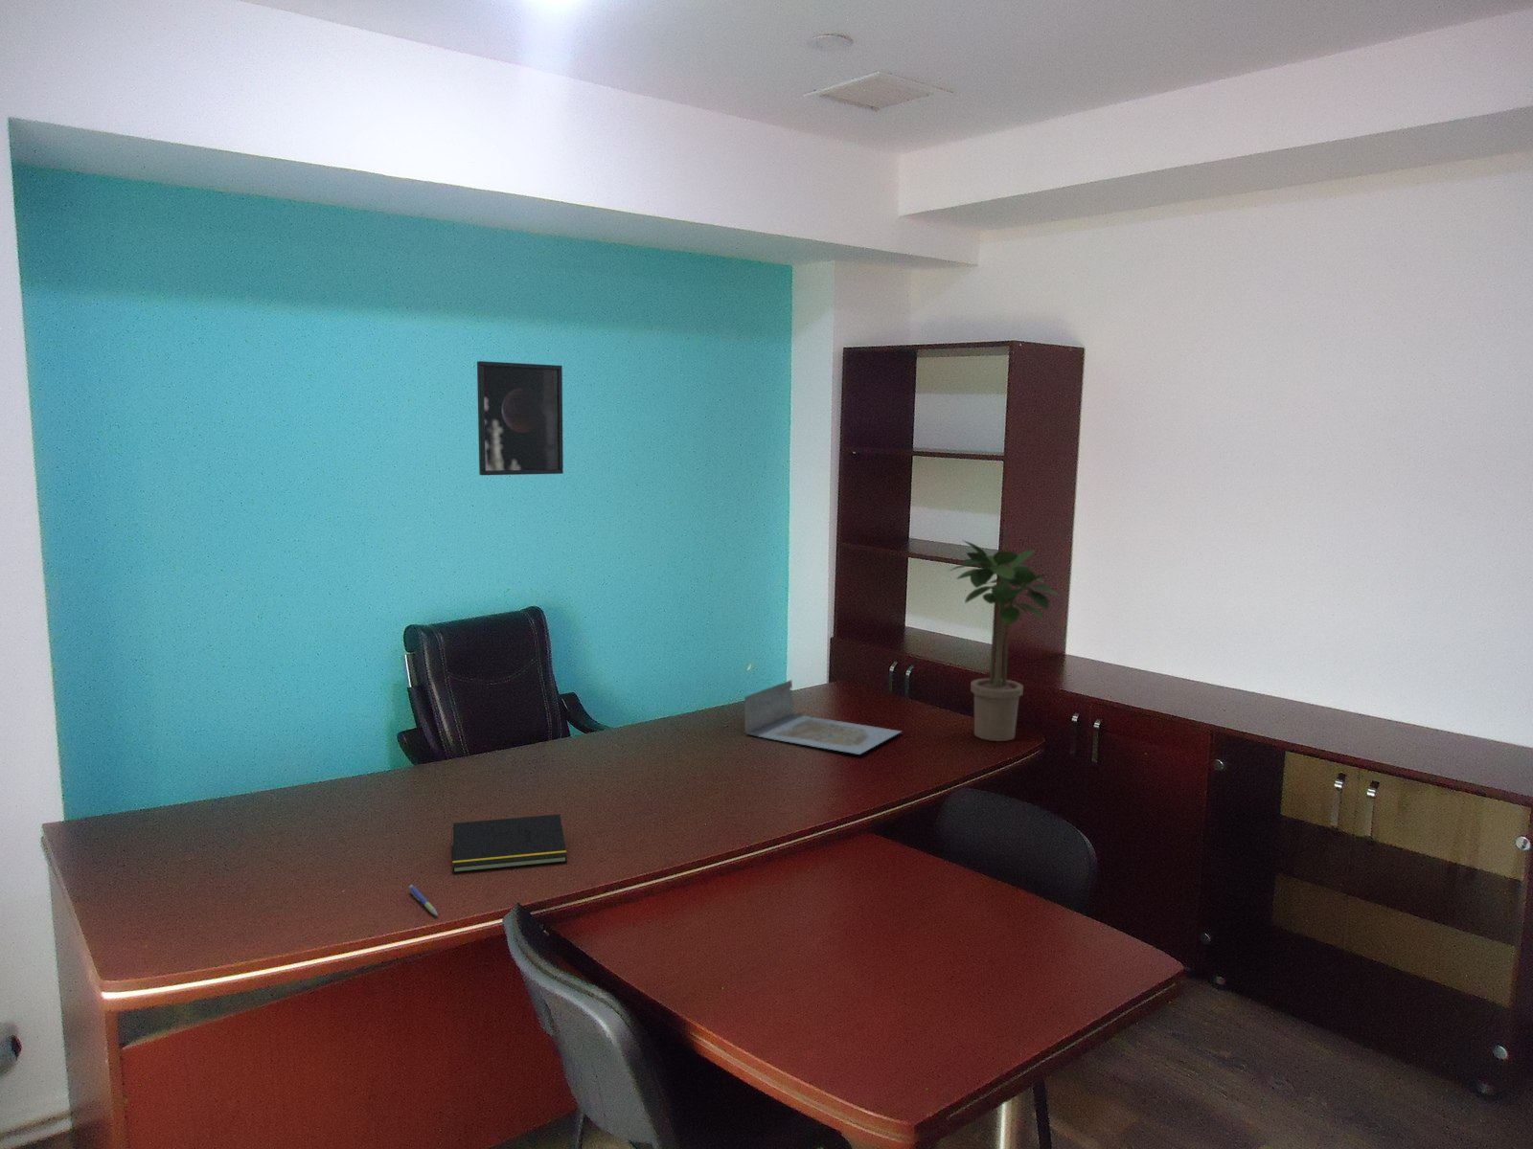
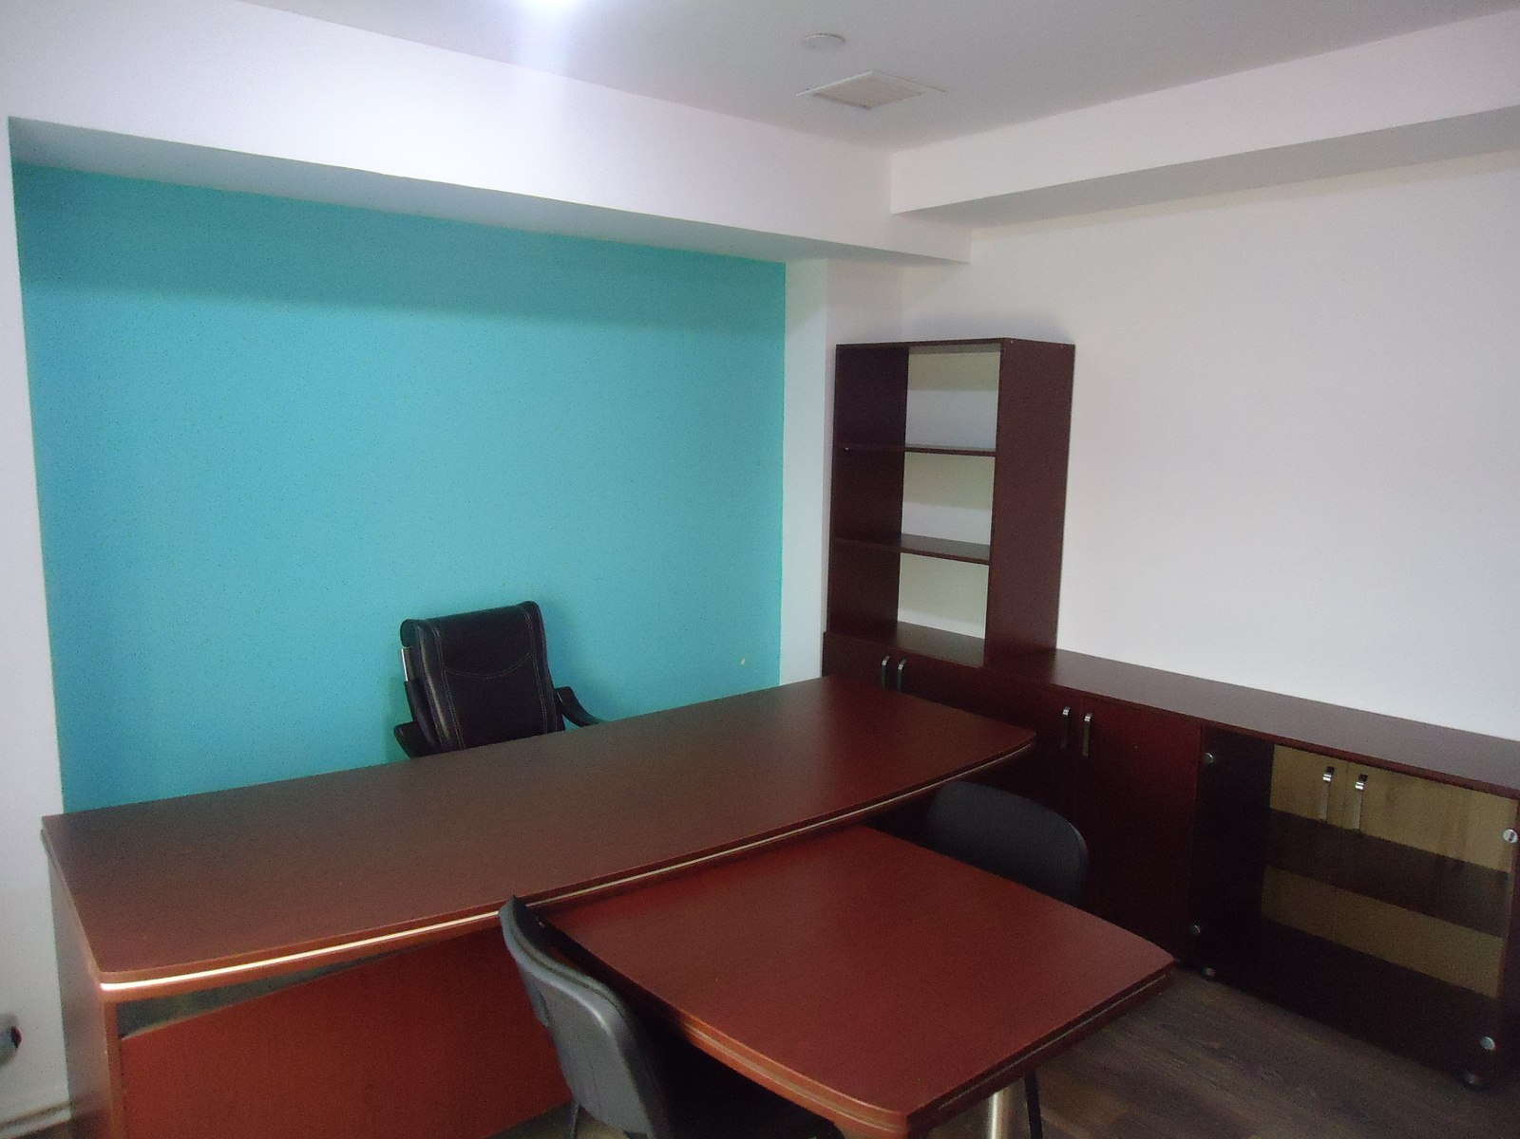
- notepad [449,813,569,874]
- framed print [476,360,565,476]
- picture frame [744,678,902,756]
- potted plant [948,539,1061,742]
- pen [408,883,439,916]
